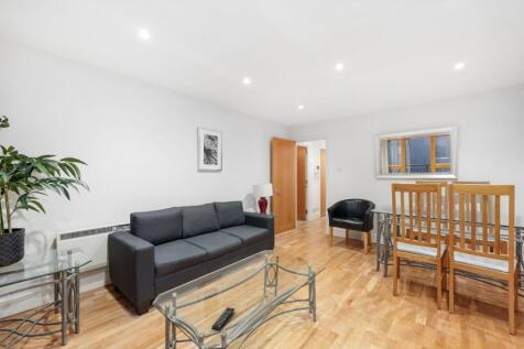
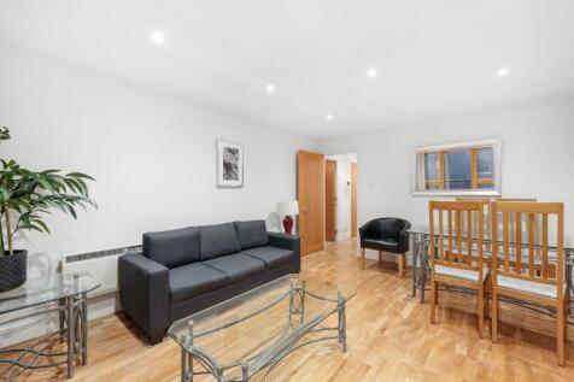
- remote control [210,306,236,331]
